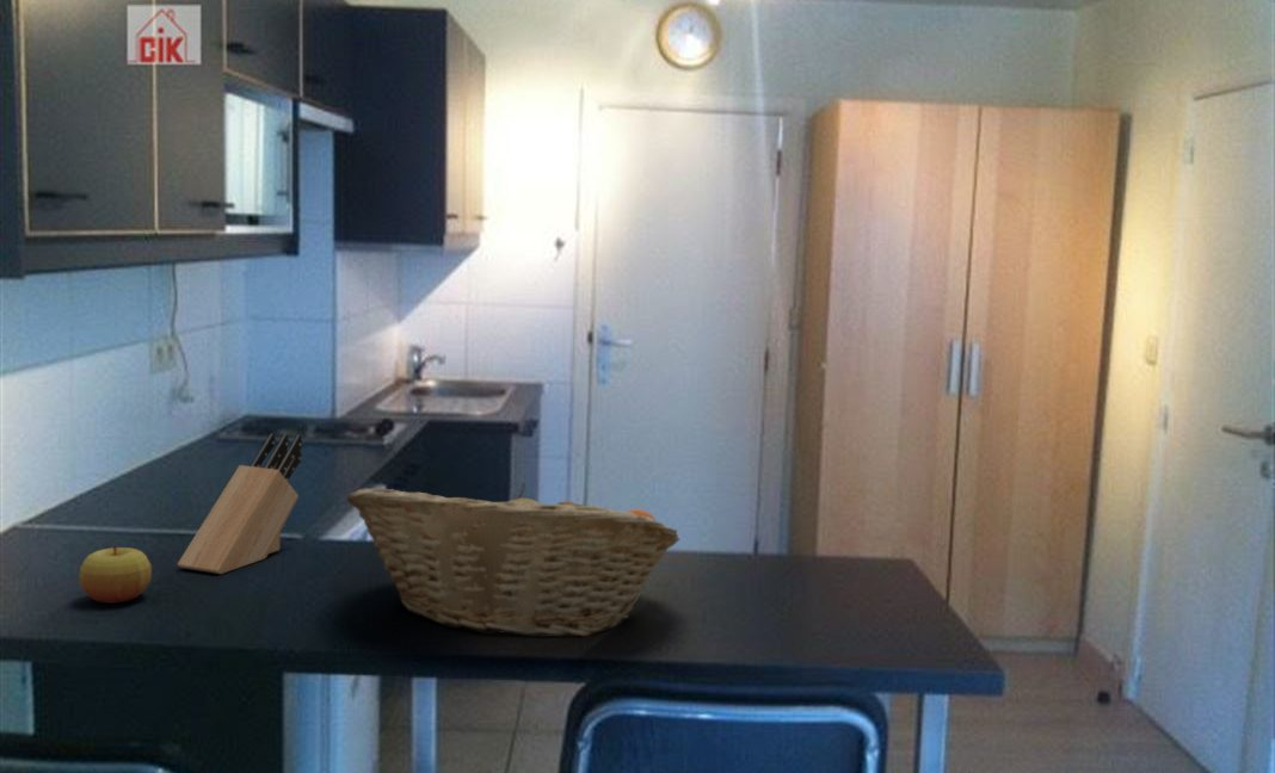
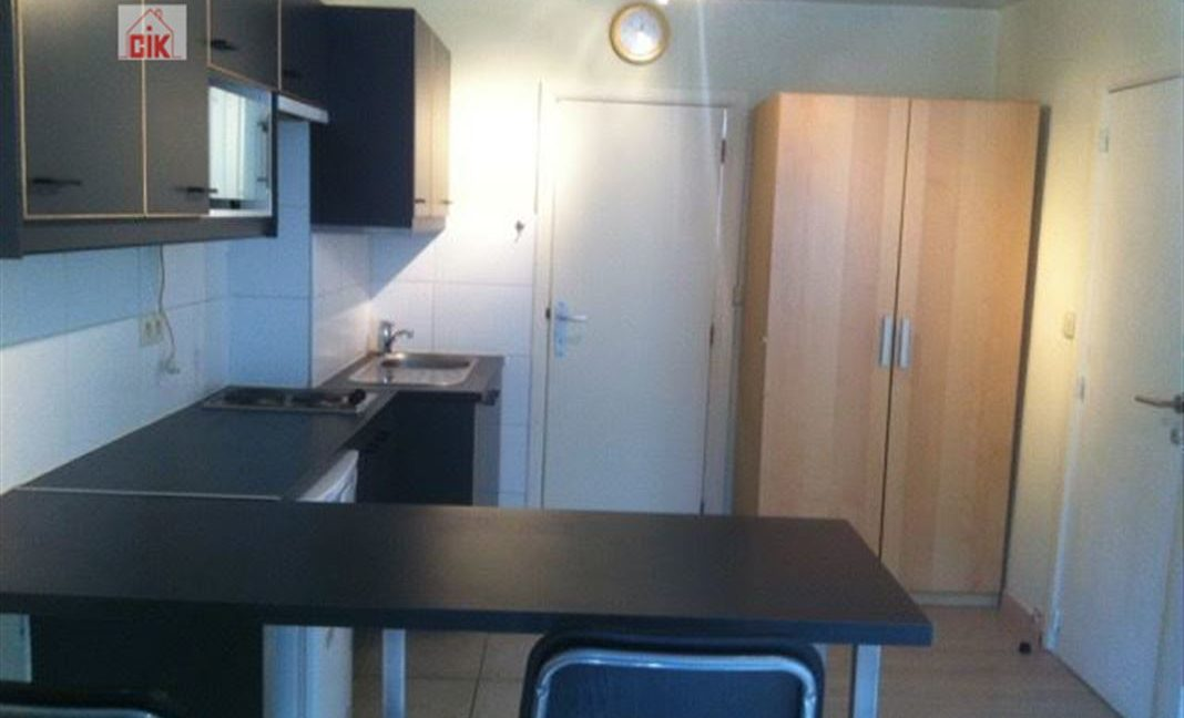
- apple [78,545,153,604]
- knife block [177,433,303,575]
- fruit basket [346,482,682,638]
